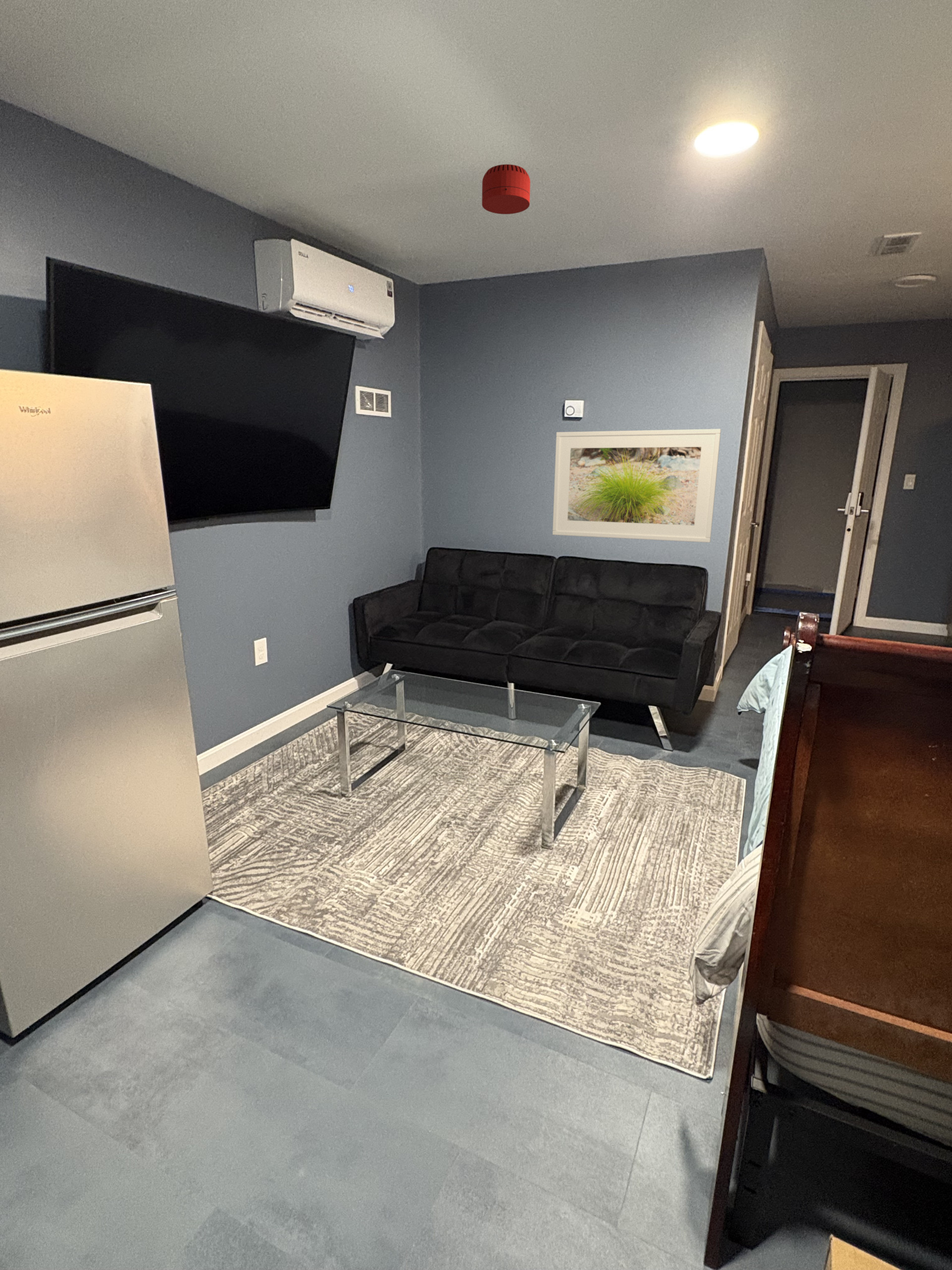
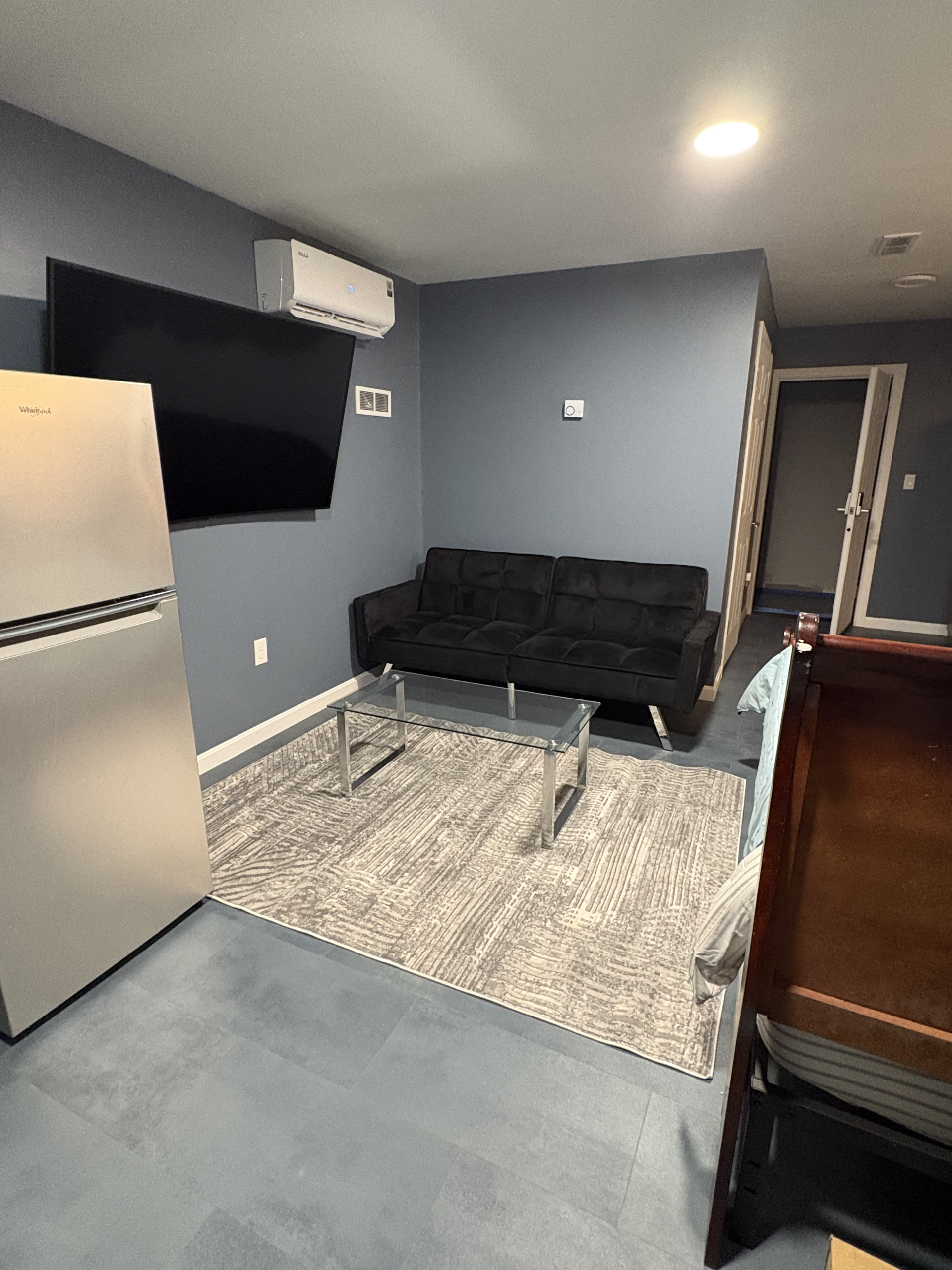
- smoke detector [481,164,531,215]
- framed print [552,429,721,543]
